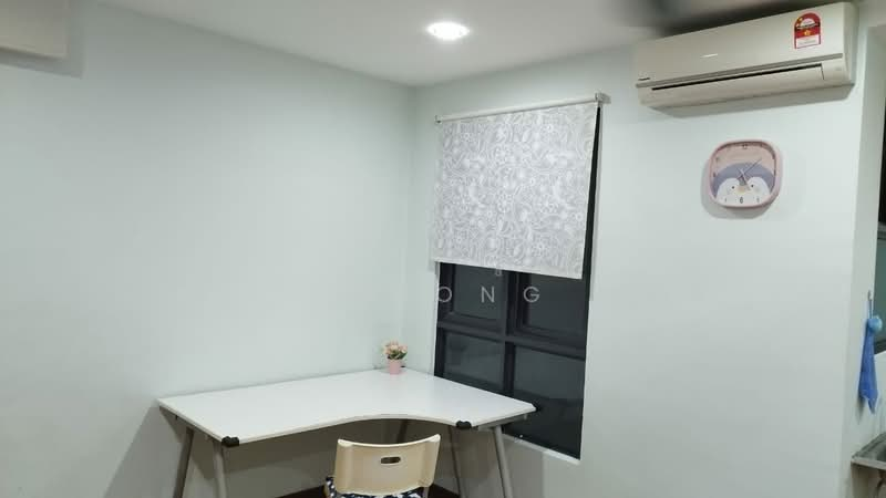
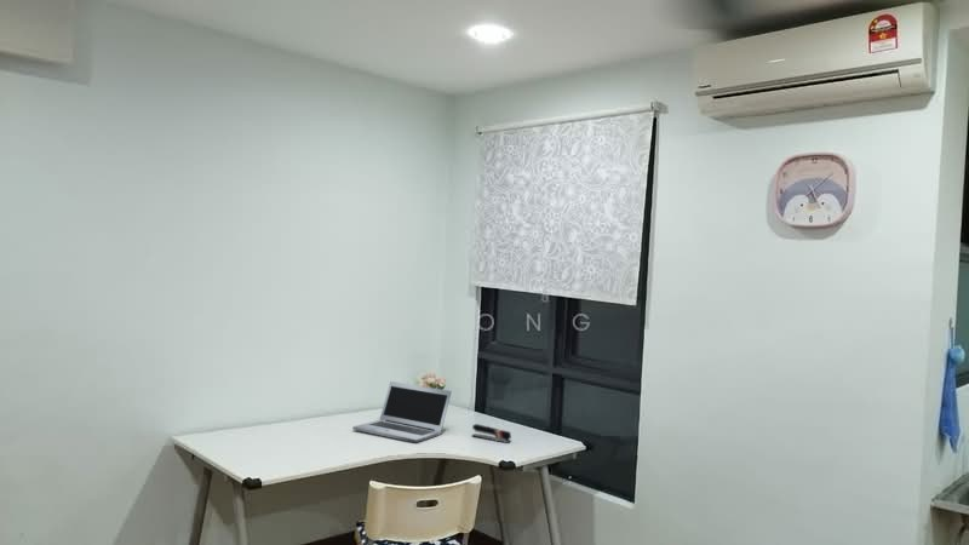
+ stapler [471,423,512,444]
+ laptop [351,380,453,443]
